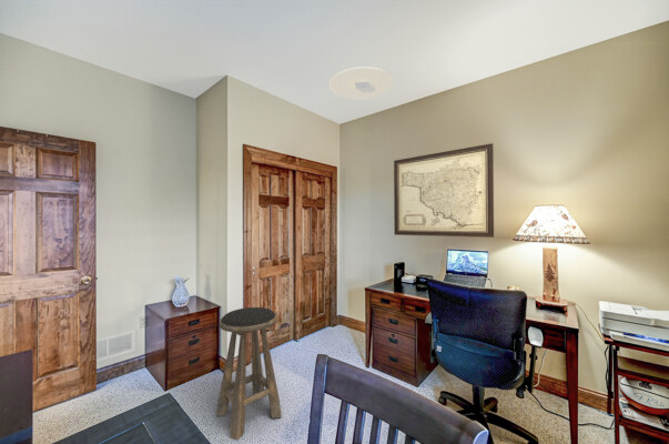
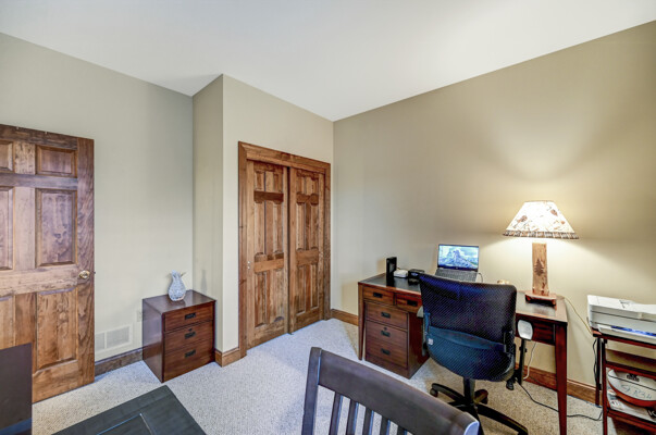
- ceiling light [328,65,395,101]
- stool [215,306,282,441]
- wall art [393,142,495,239]
